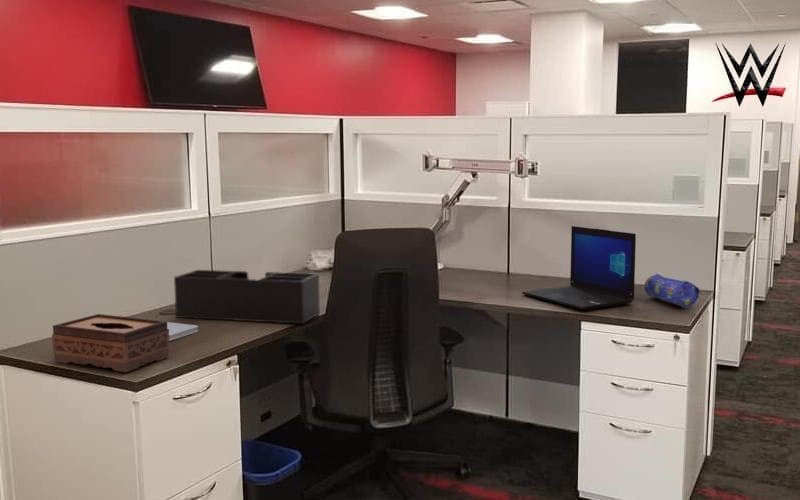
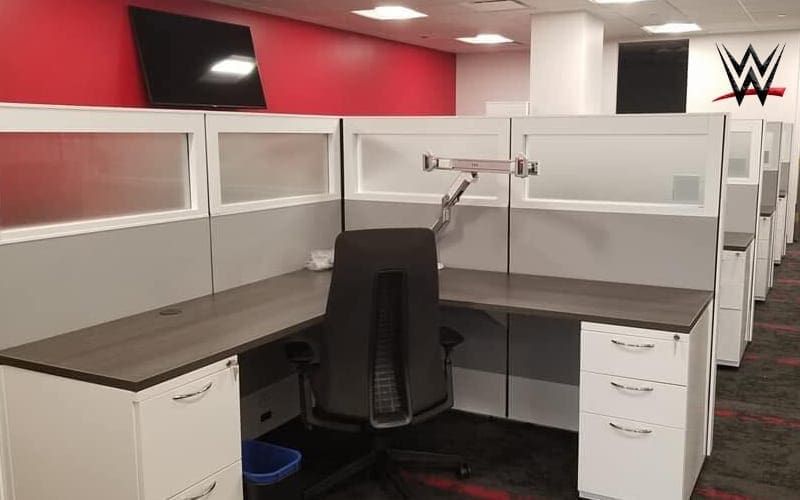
- tissue box [51,313,171,373]
- desk organizer [173,269,321,325]
- notepad [167,321,199,342]
- pencil case [644,273,702,309]
- laptop [521,225,637,310]
